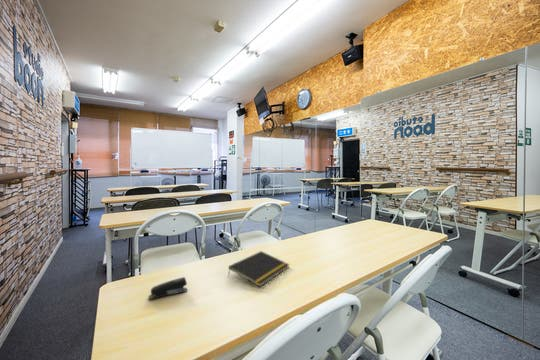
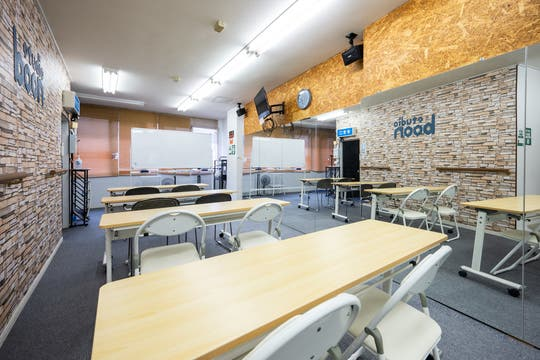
- notepad [227,250,290,288]
- stapler [147,276,188,300]
